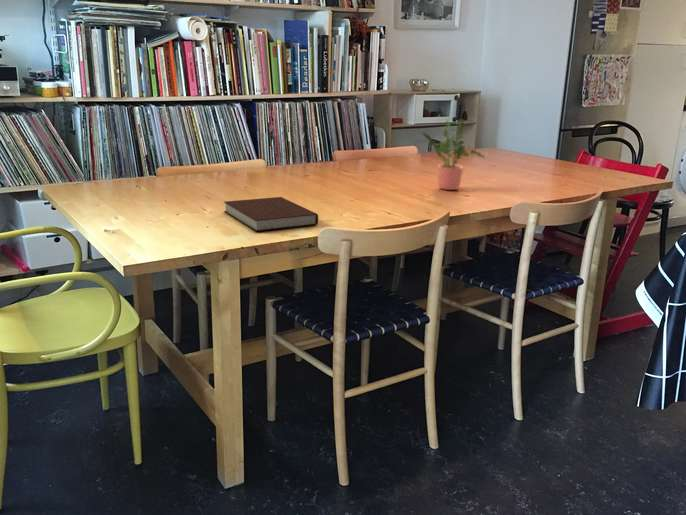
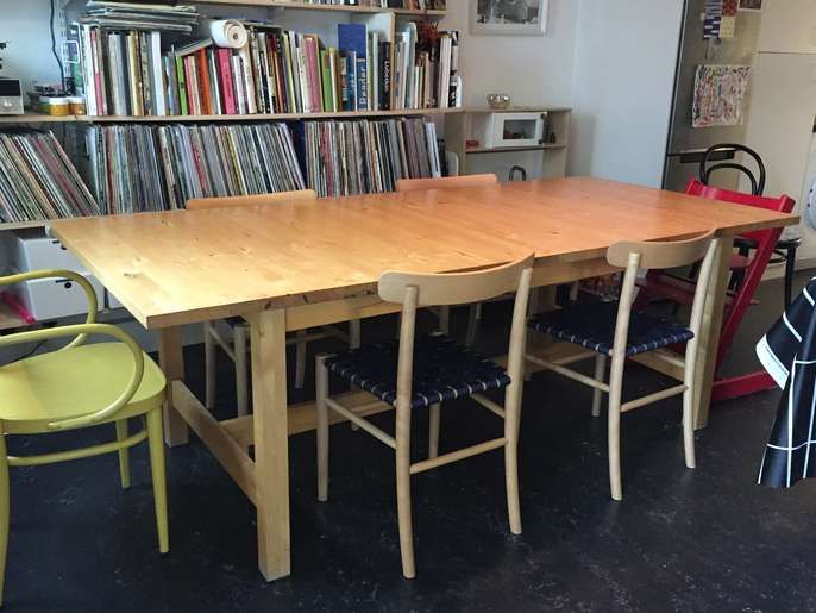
- notebook [223,196,319,232]
- potted plant [421,118,486,191]
